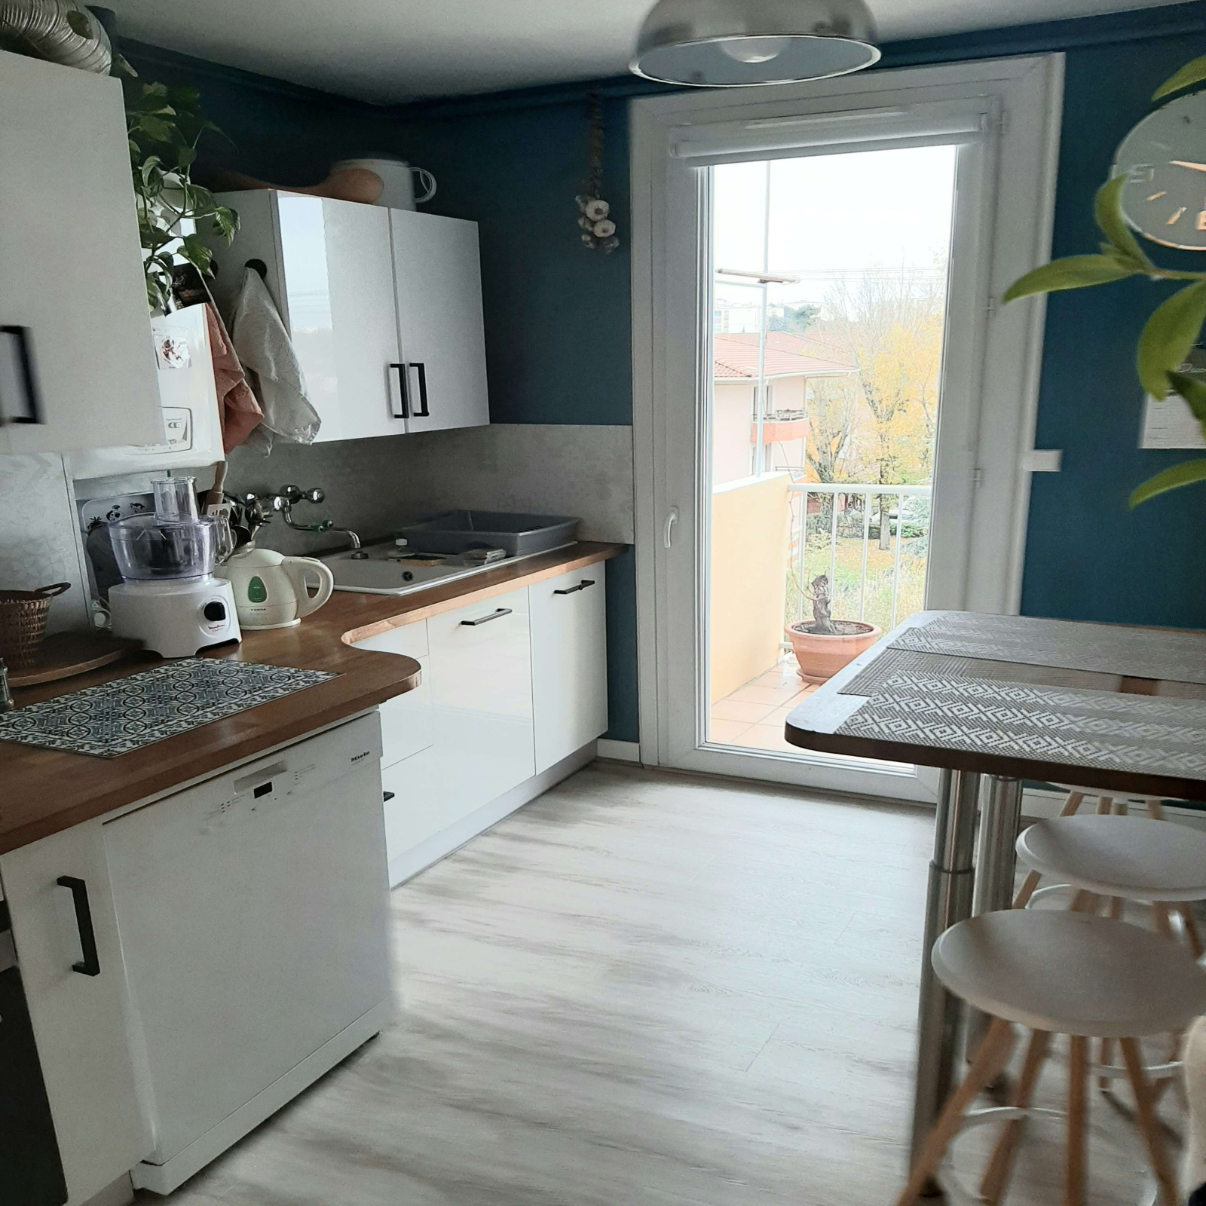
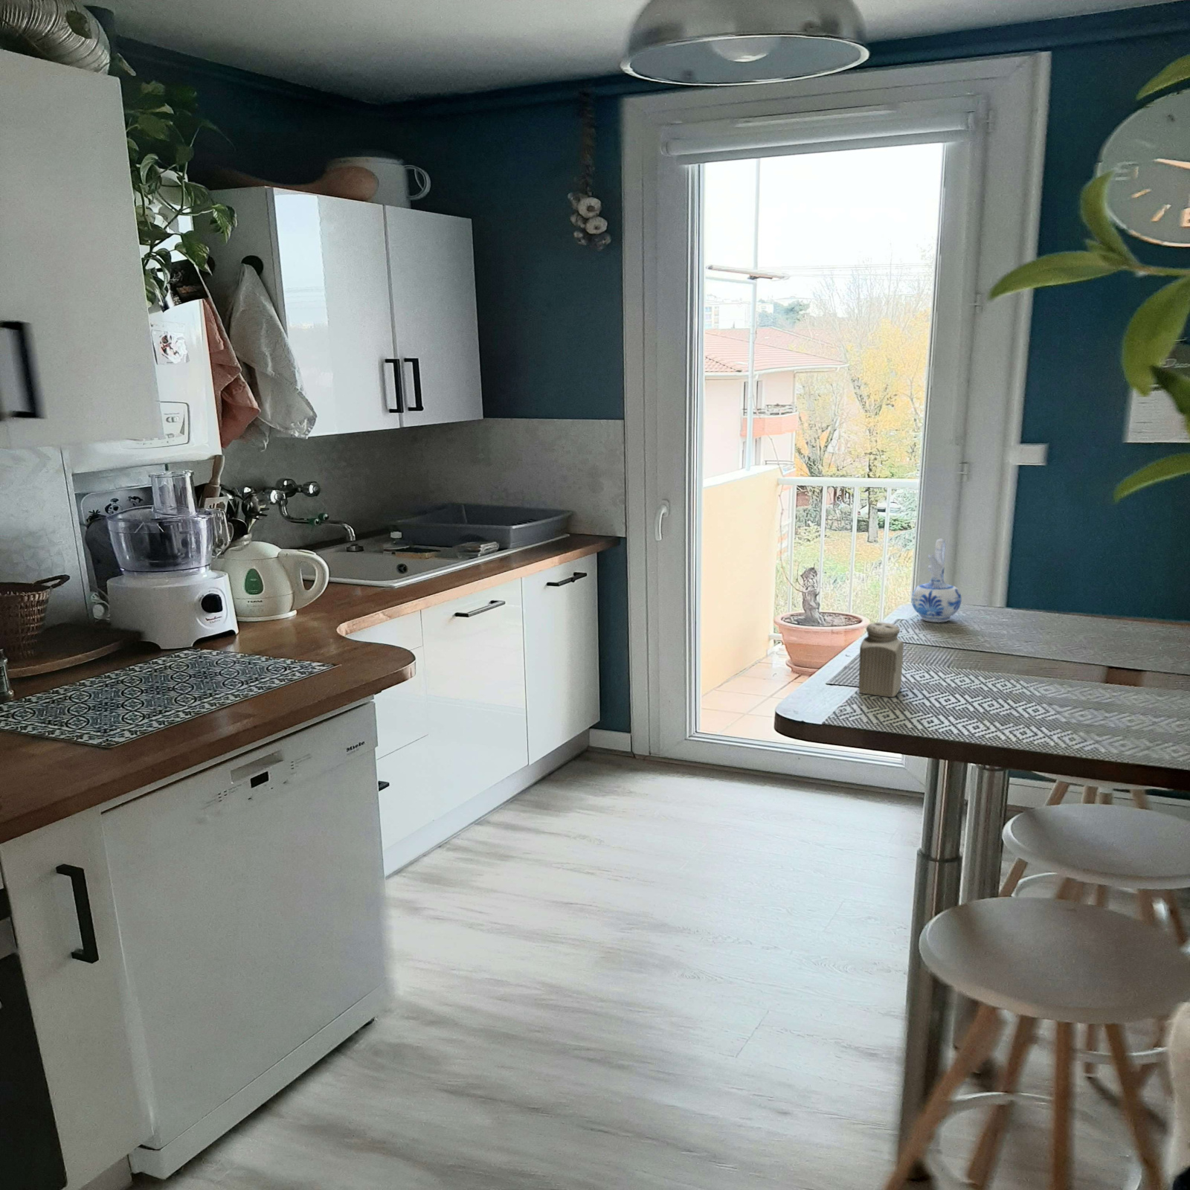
+ salt shaker [859,622,904,697]
+ ceramic pitcher [910,538,962,623]
